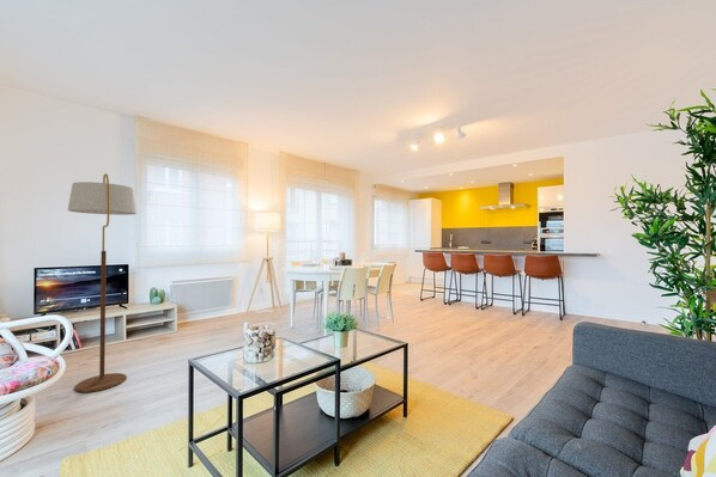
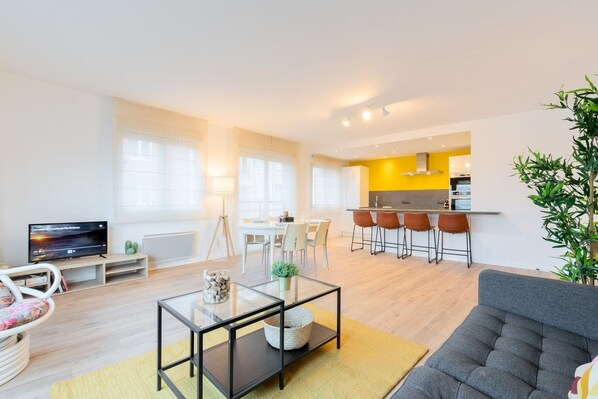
- floor lamp [67,173,138,393]
